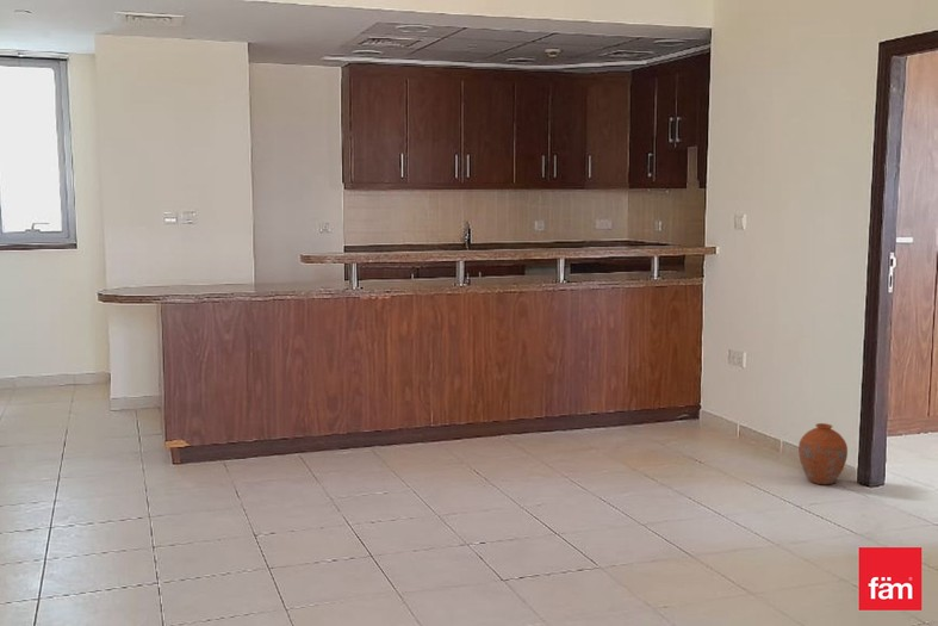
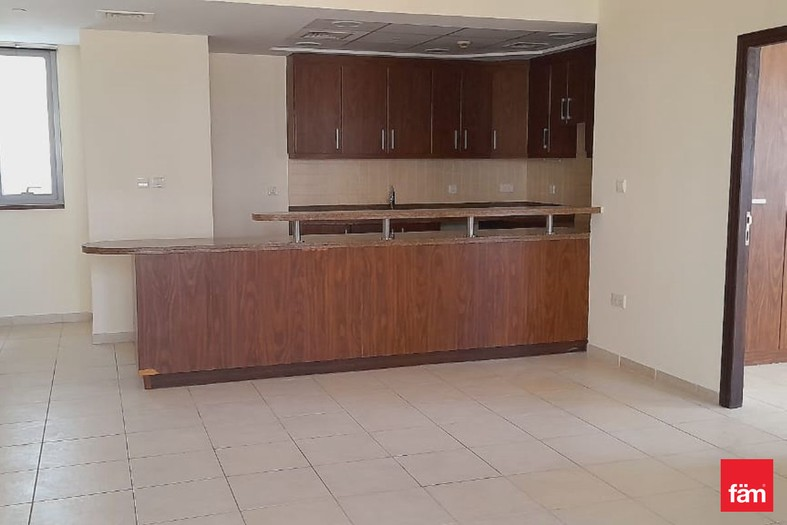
- vase [797,422,849,485]
